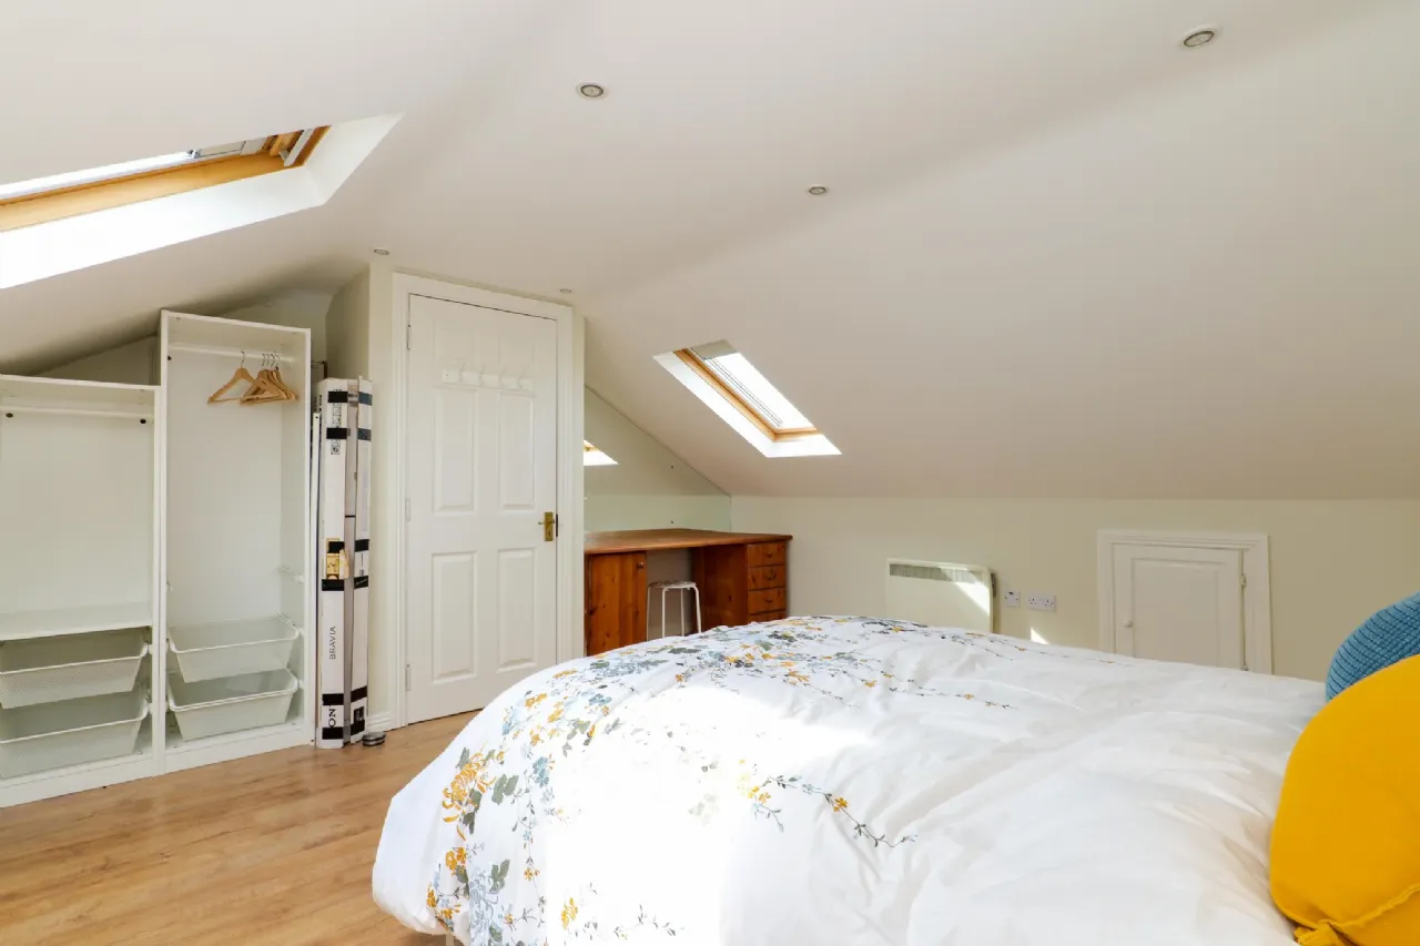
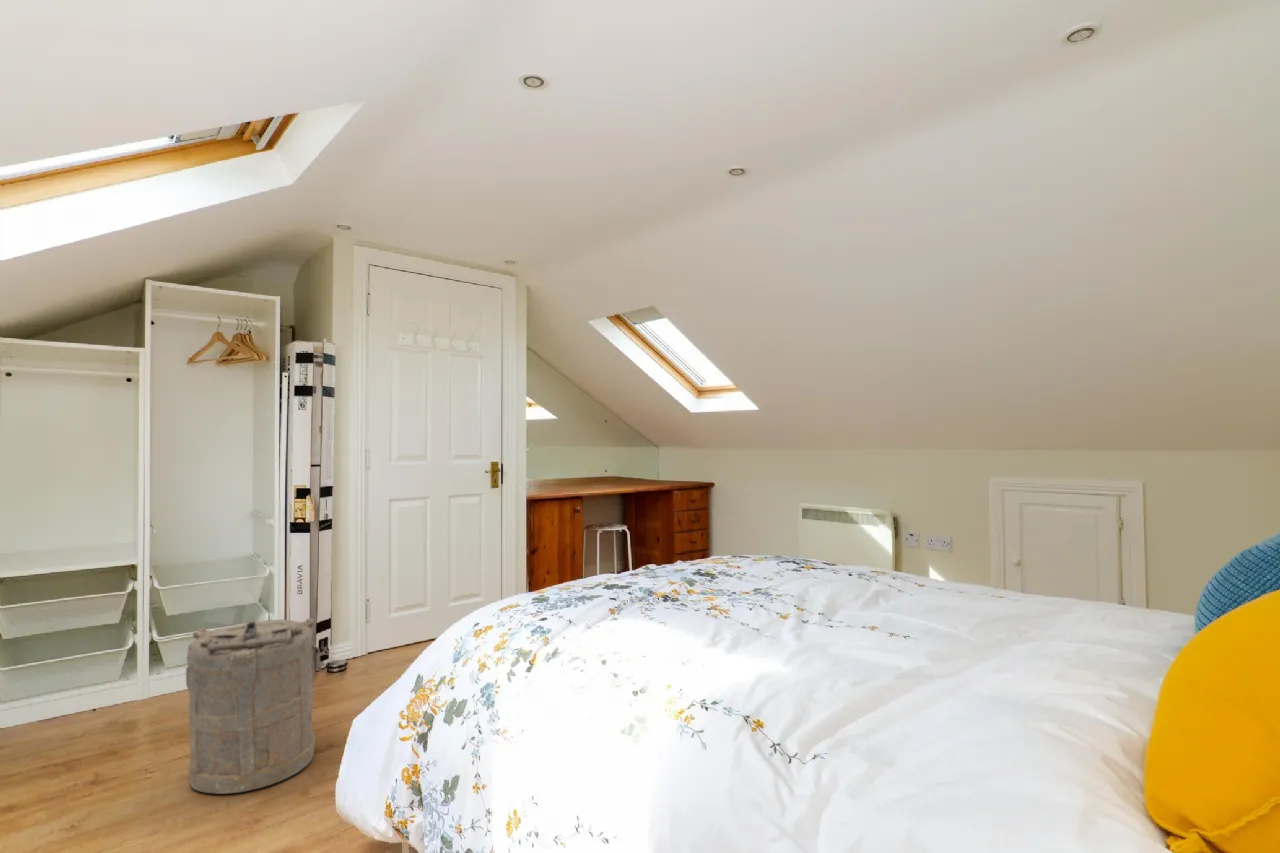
+ laundry hamper [185,617,331,795]
